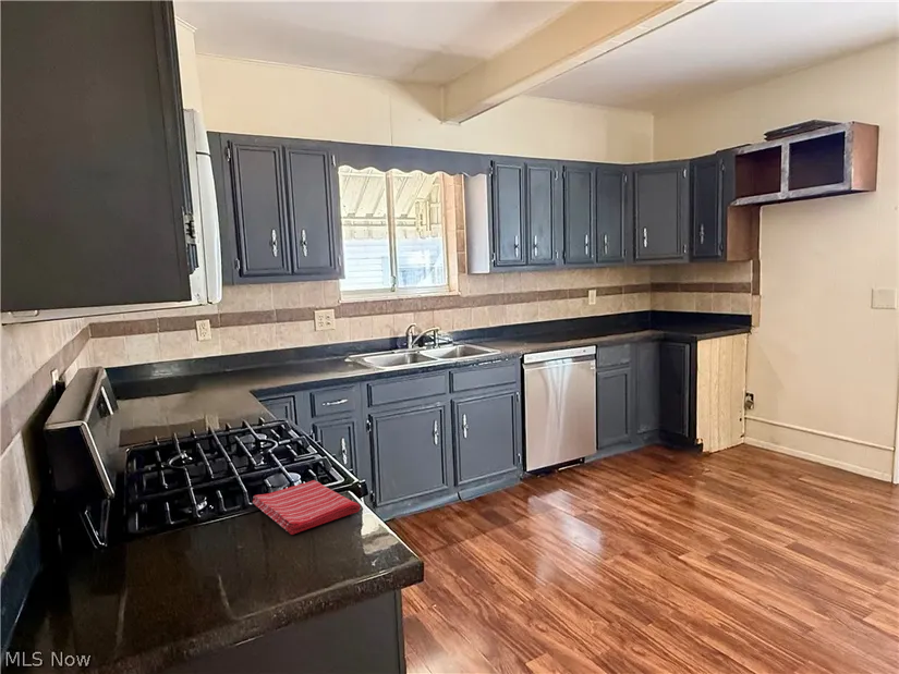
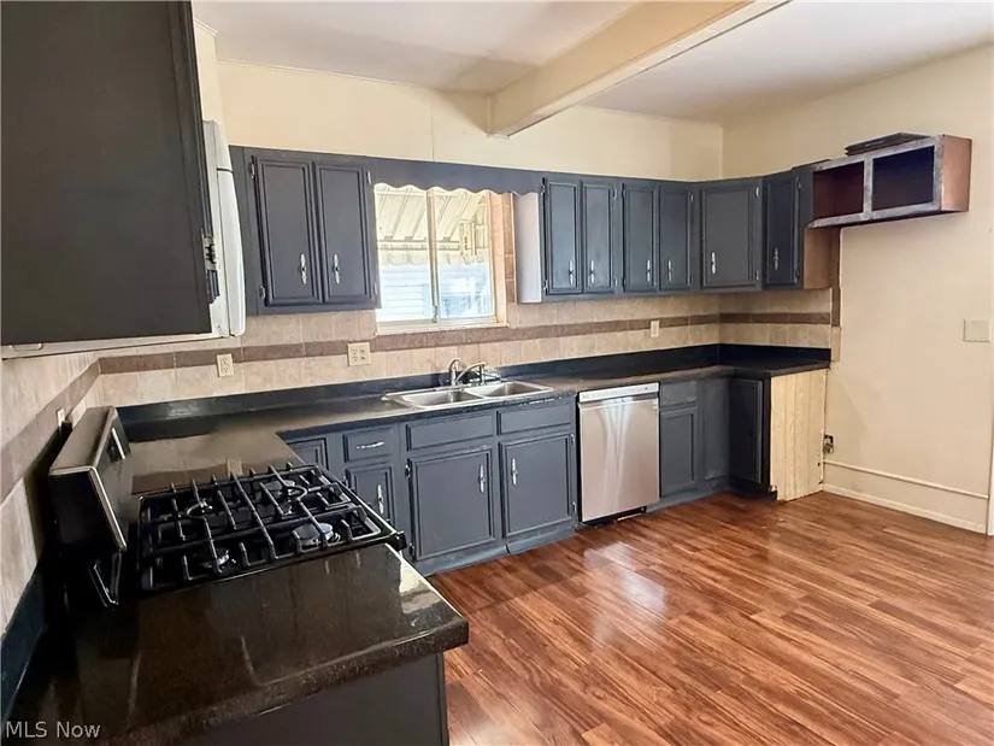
- dish towel [252,479,362,536]
